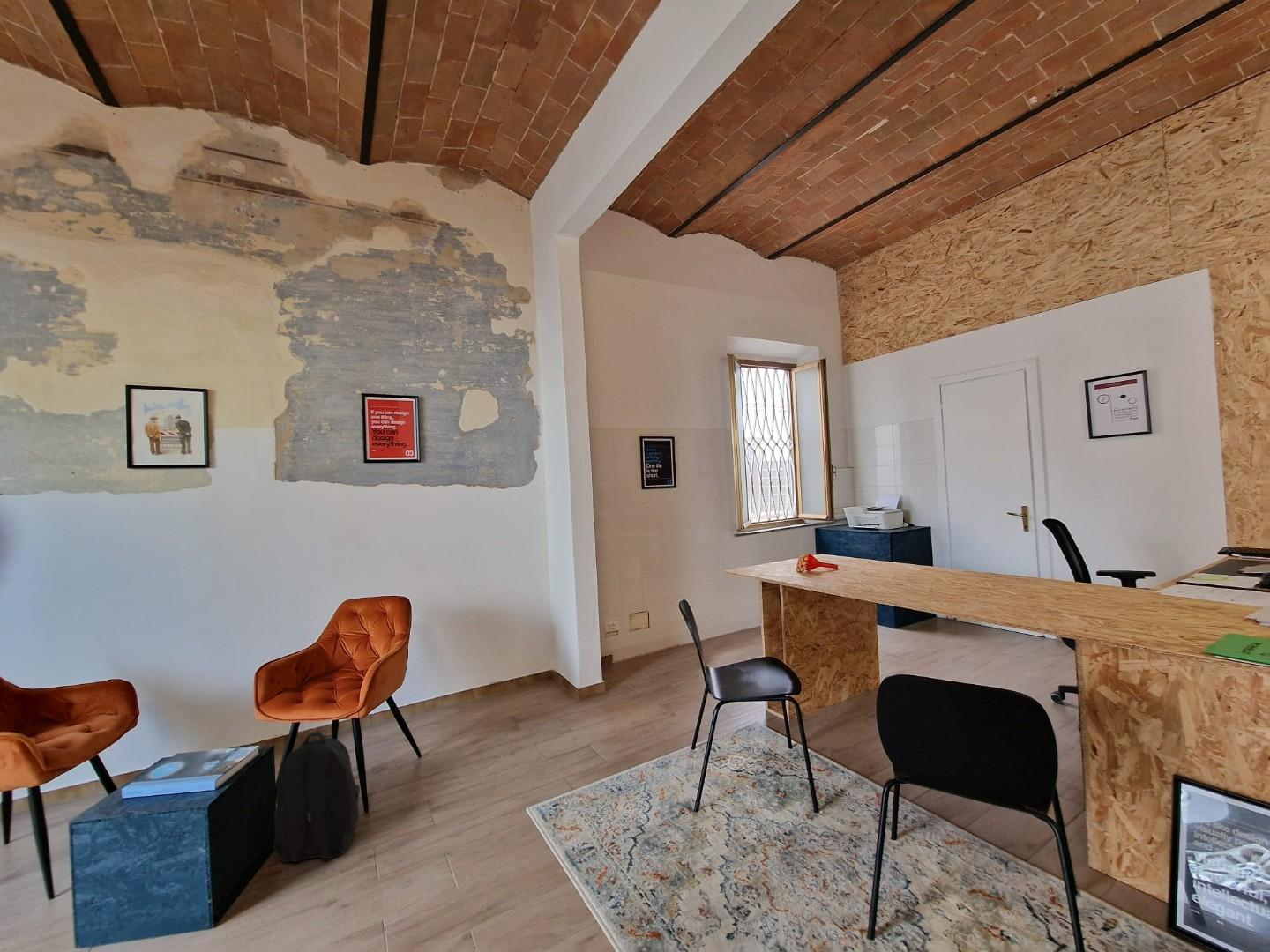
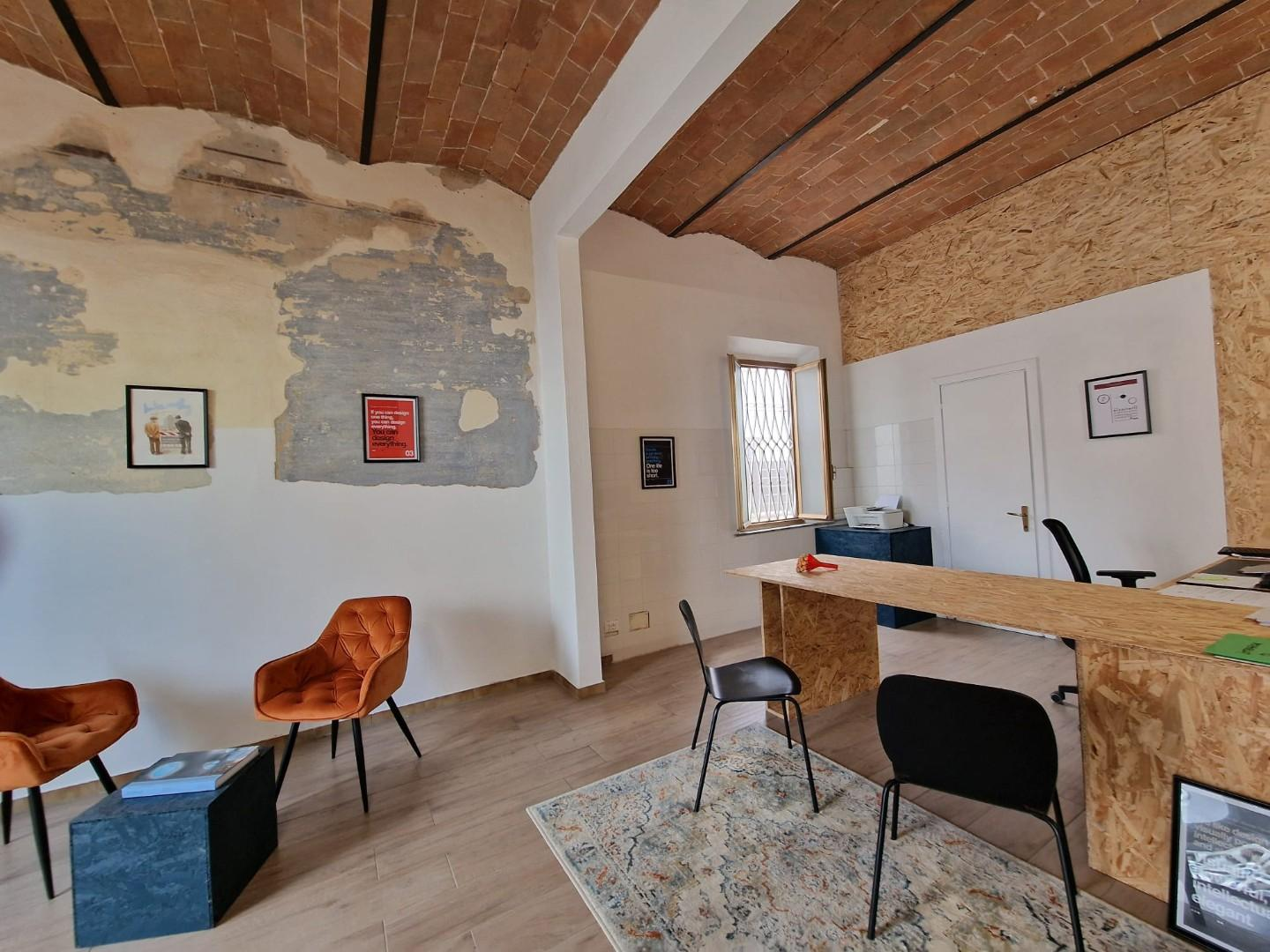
- backpack [272,731,361,863]
